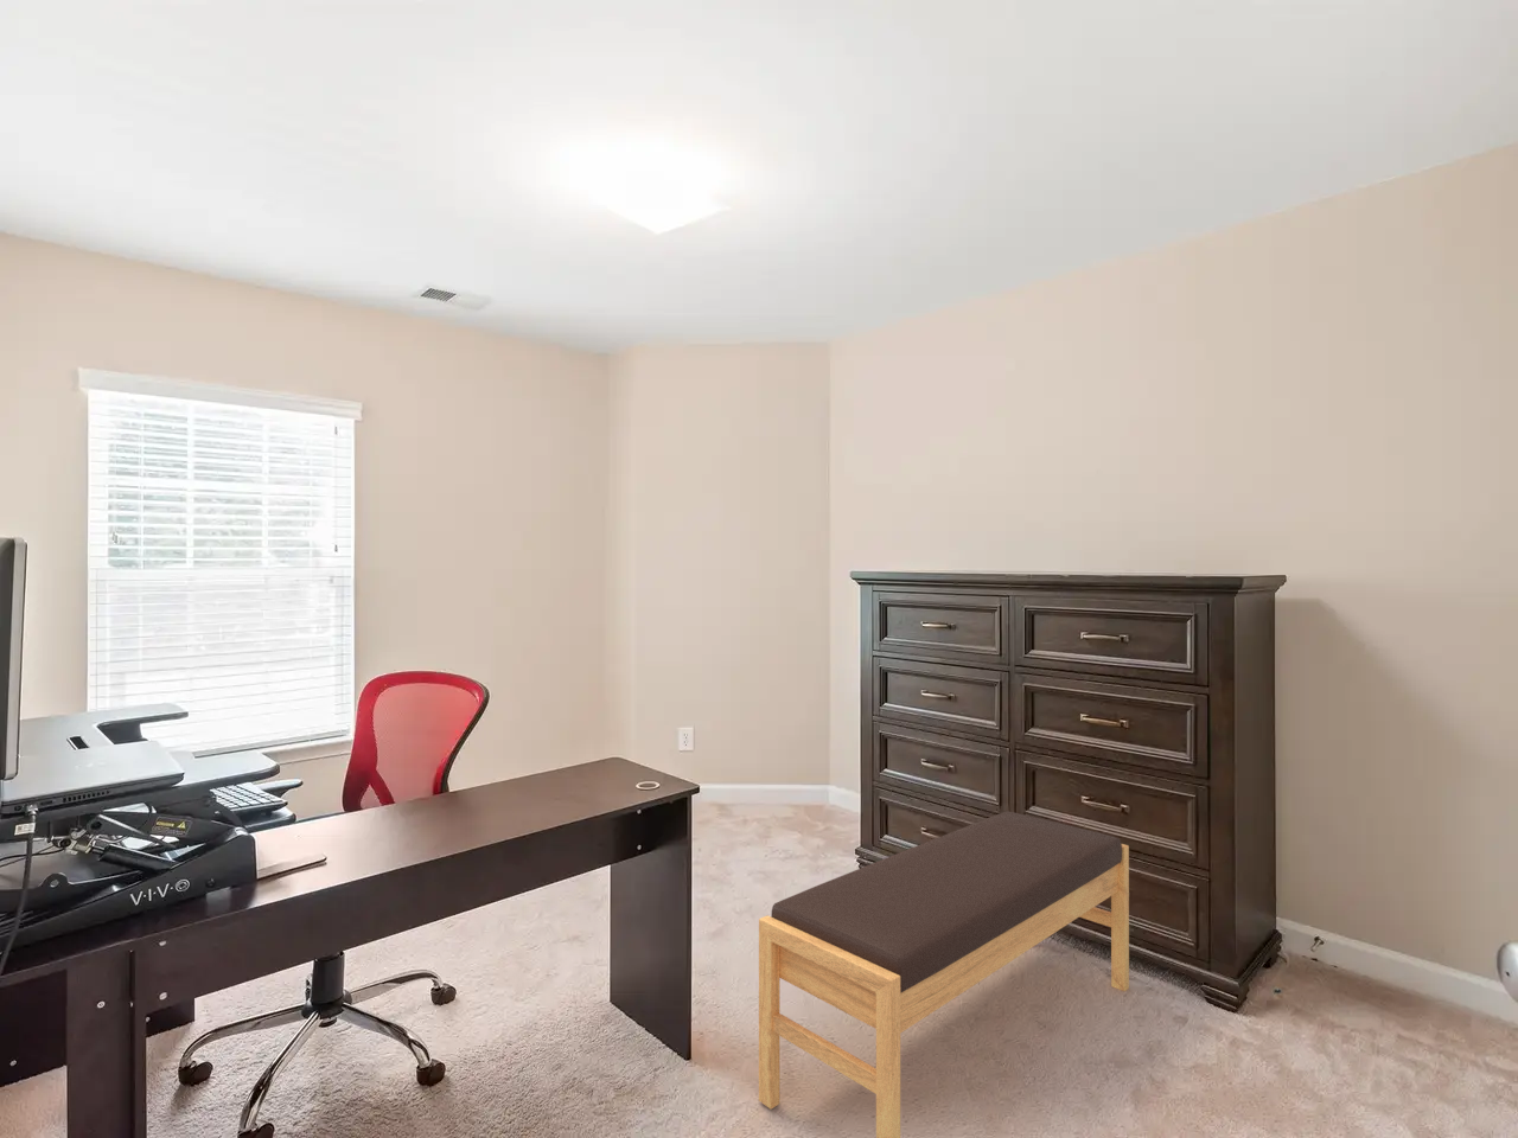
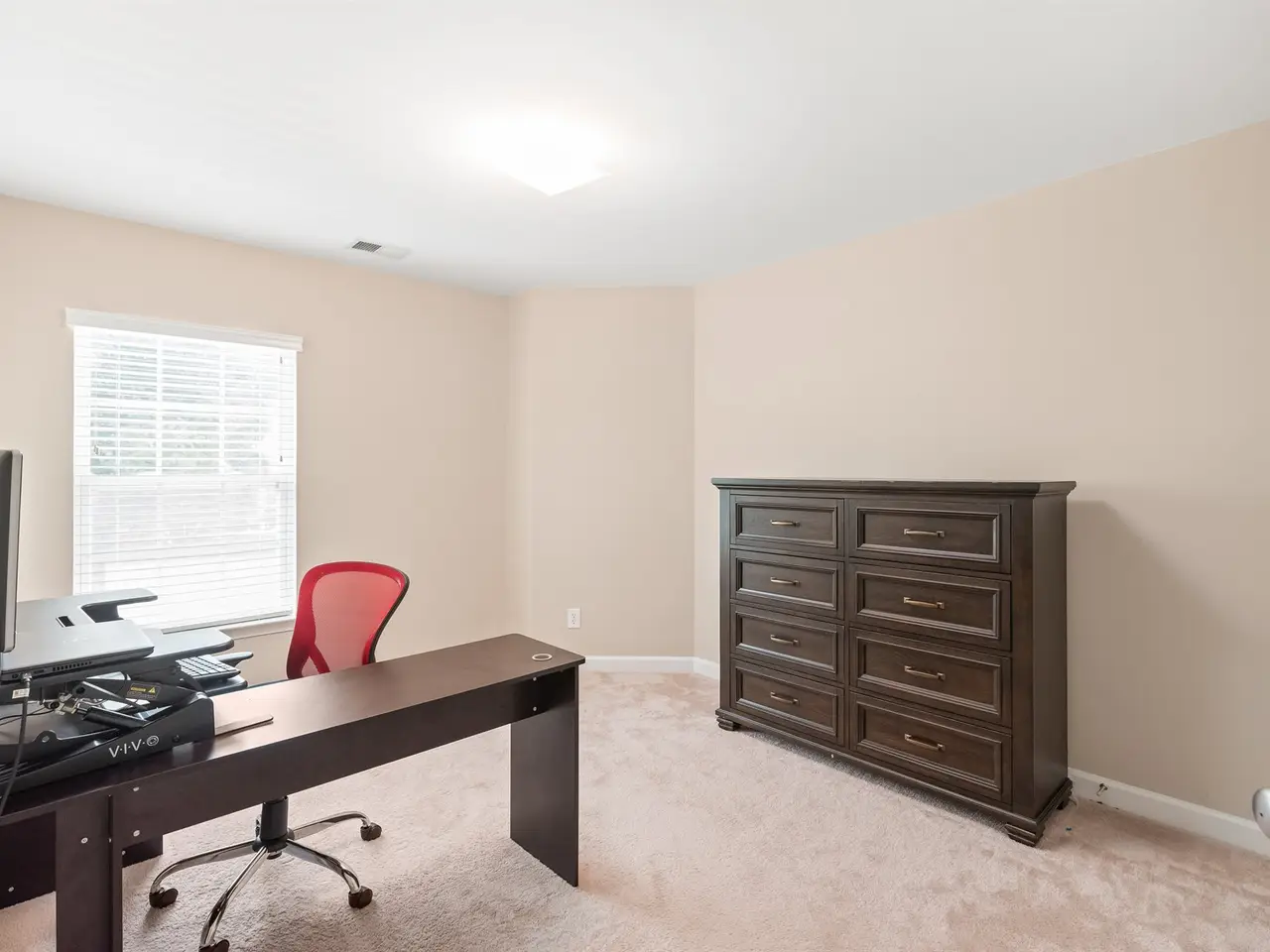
- bench [758,809,1131,1138]
